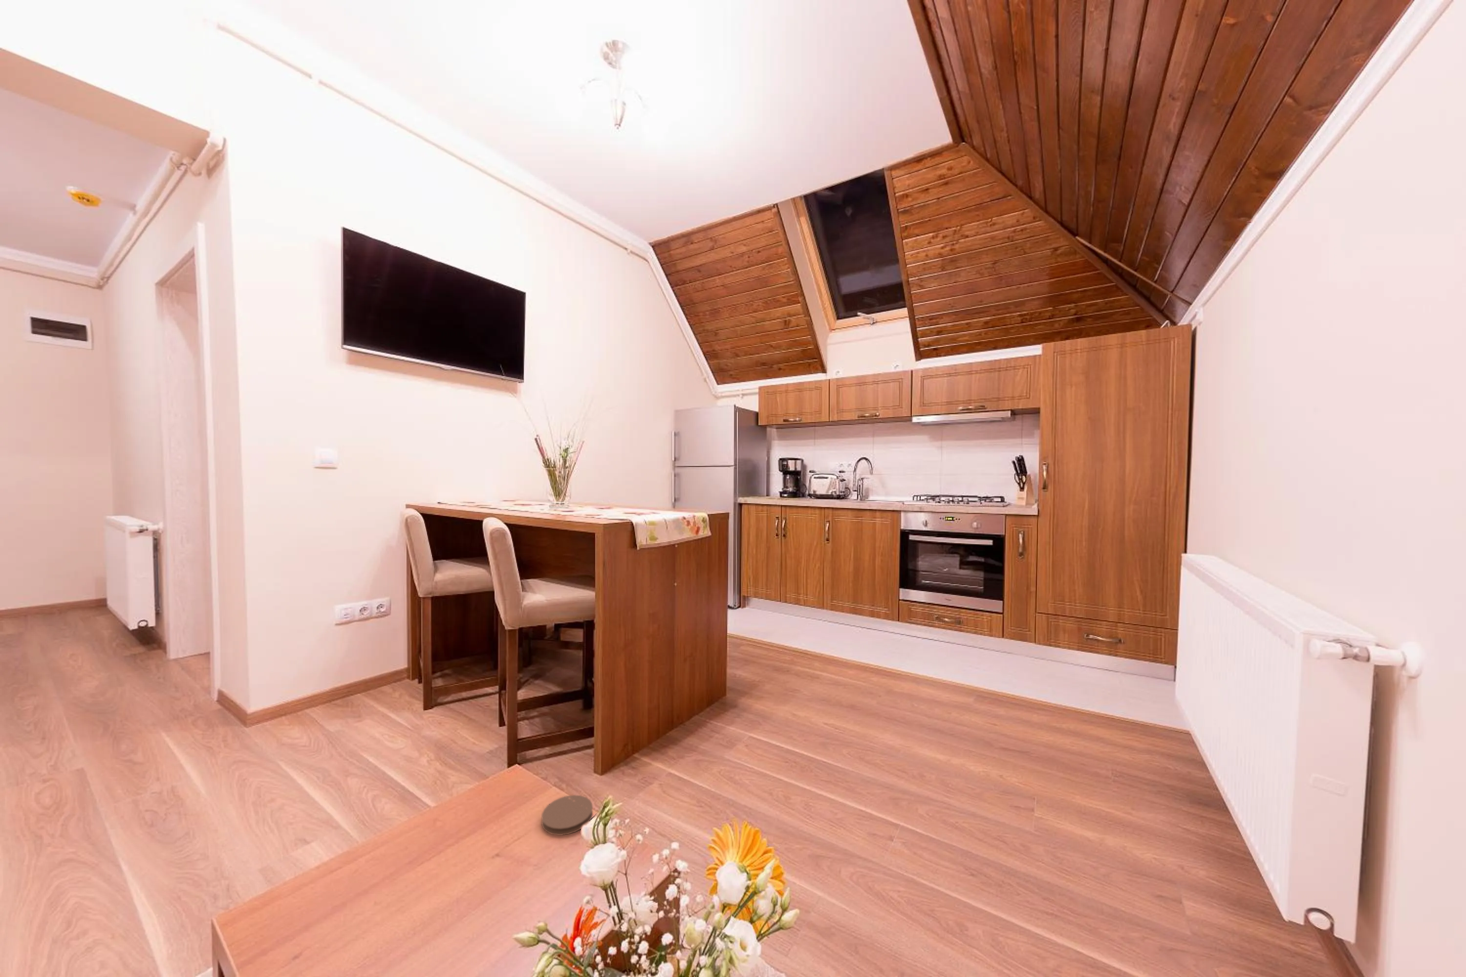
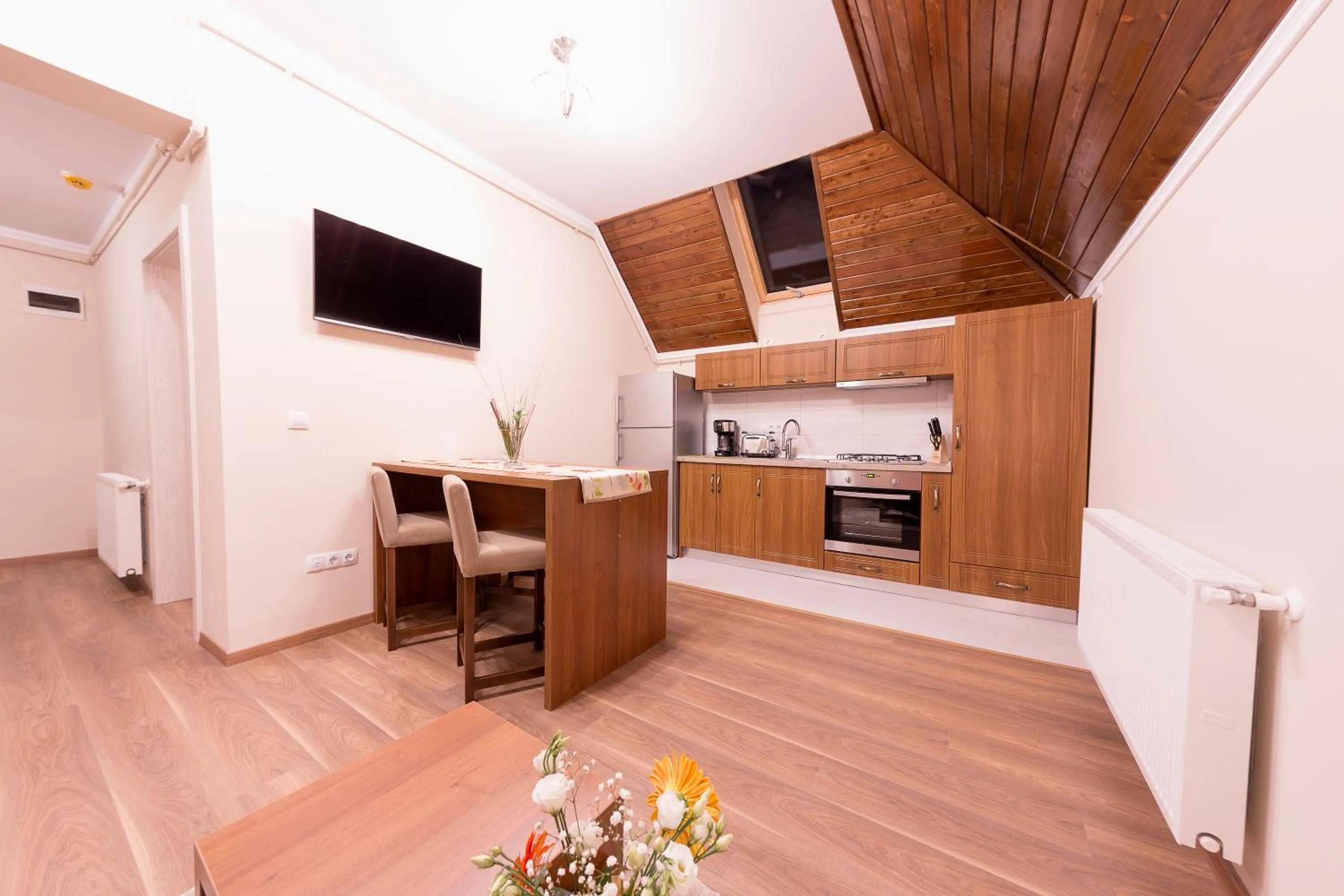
- coaster [541,794,593,836]
